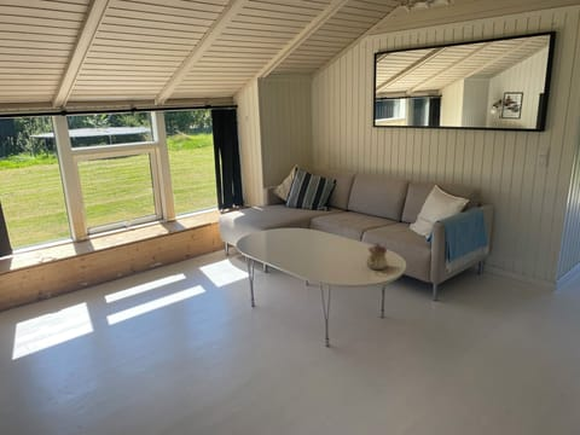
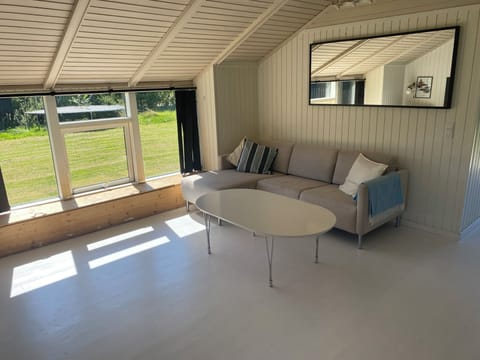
- teapot [366,242,389,271]
